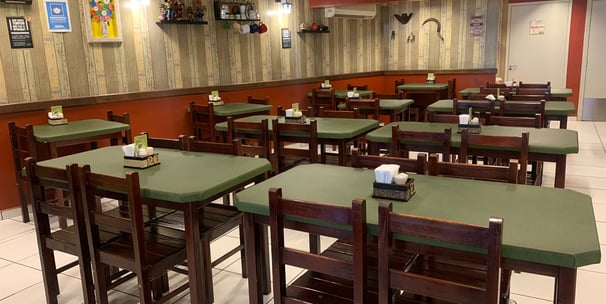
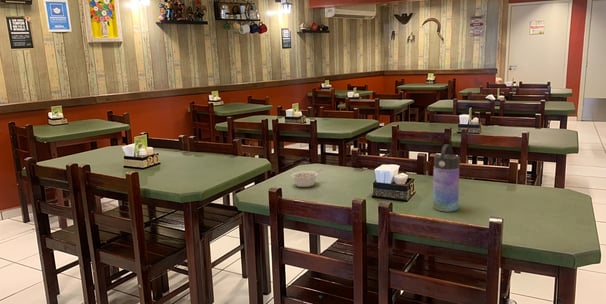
+ water bottle [432,143,461,212]
+ legume [290,168,323,188]
